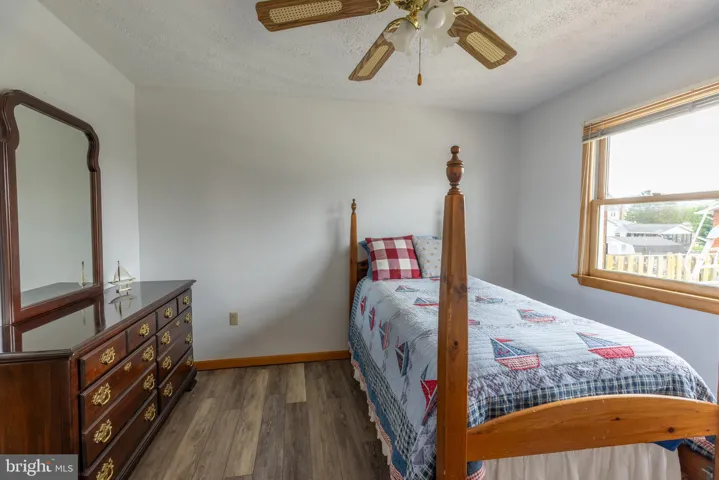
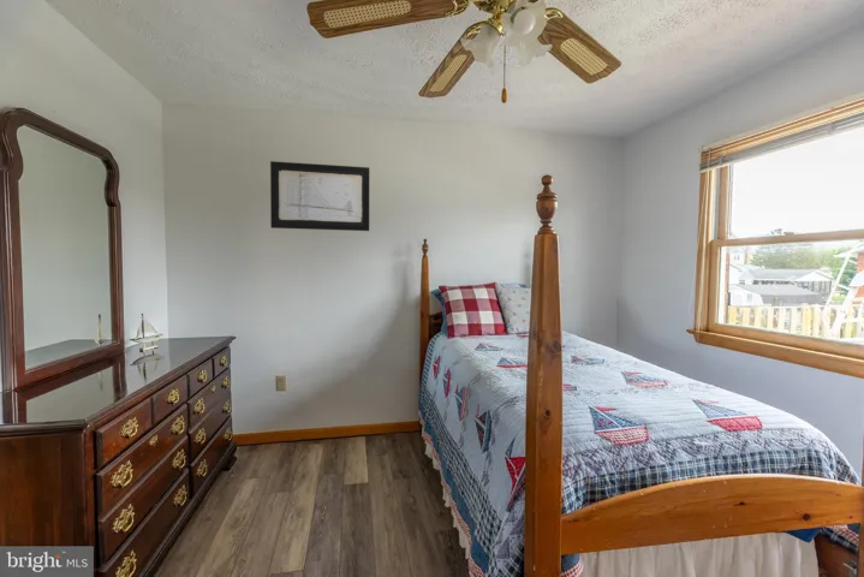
+ wall art [269,160,370,232]
